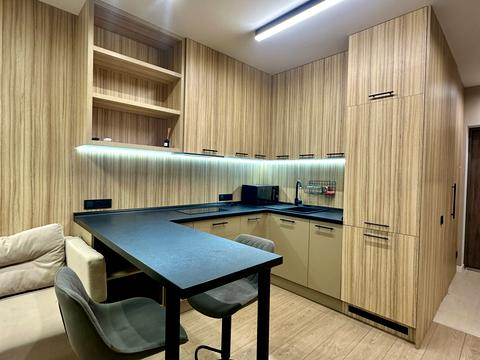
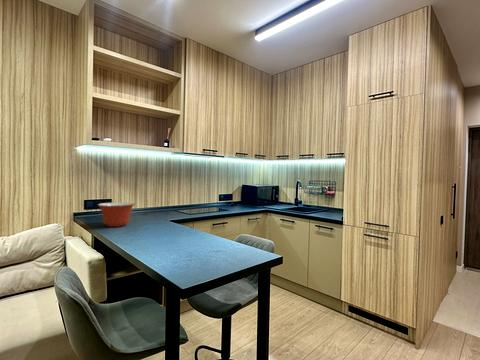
+ mixing bowl [97,201,136,228]
